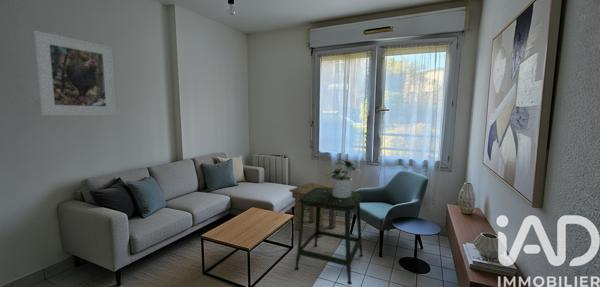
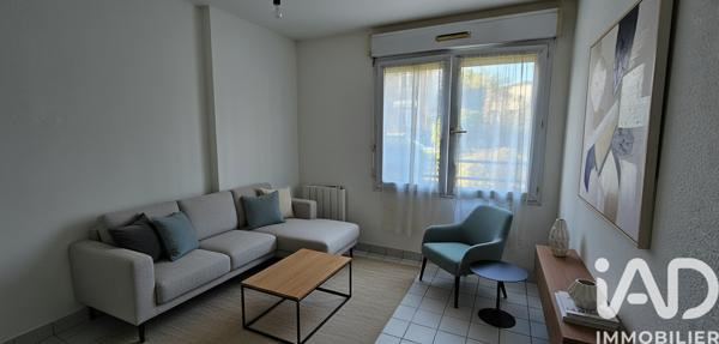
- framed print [33,29,117,117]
- side table [288,182,337,239]
- stool [293,187,364,286]
- potted plant [327,158,362,198]
